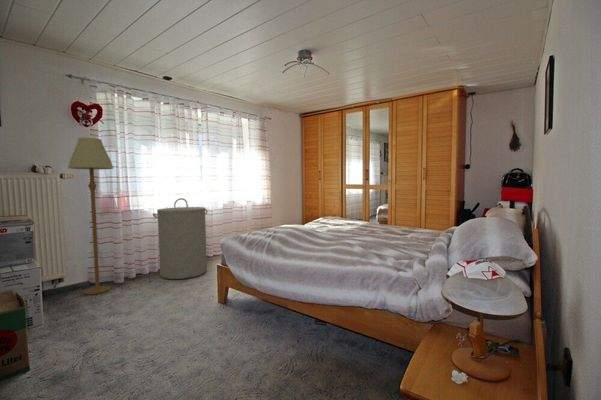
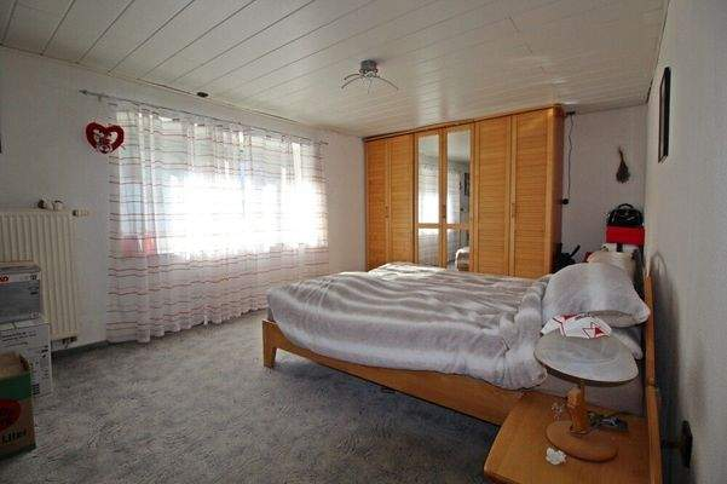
- laundry hamper [152,197,208,280]
- floor lamp [67,137,114,295]
